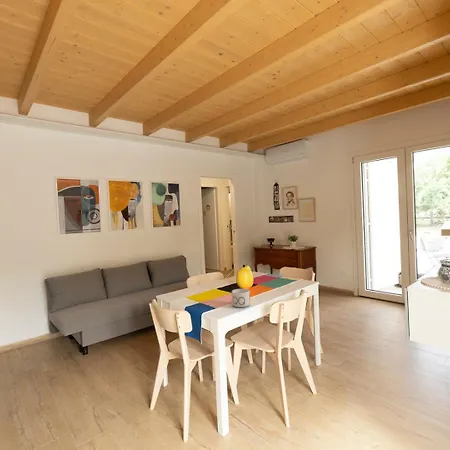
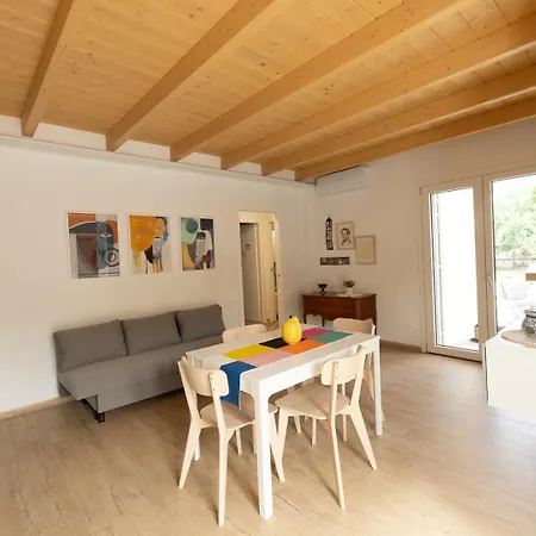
- mug [231,288,251,308]
